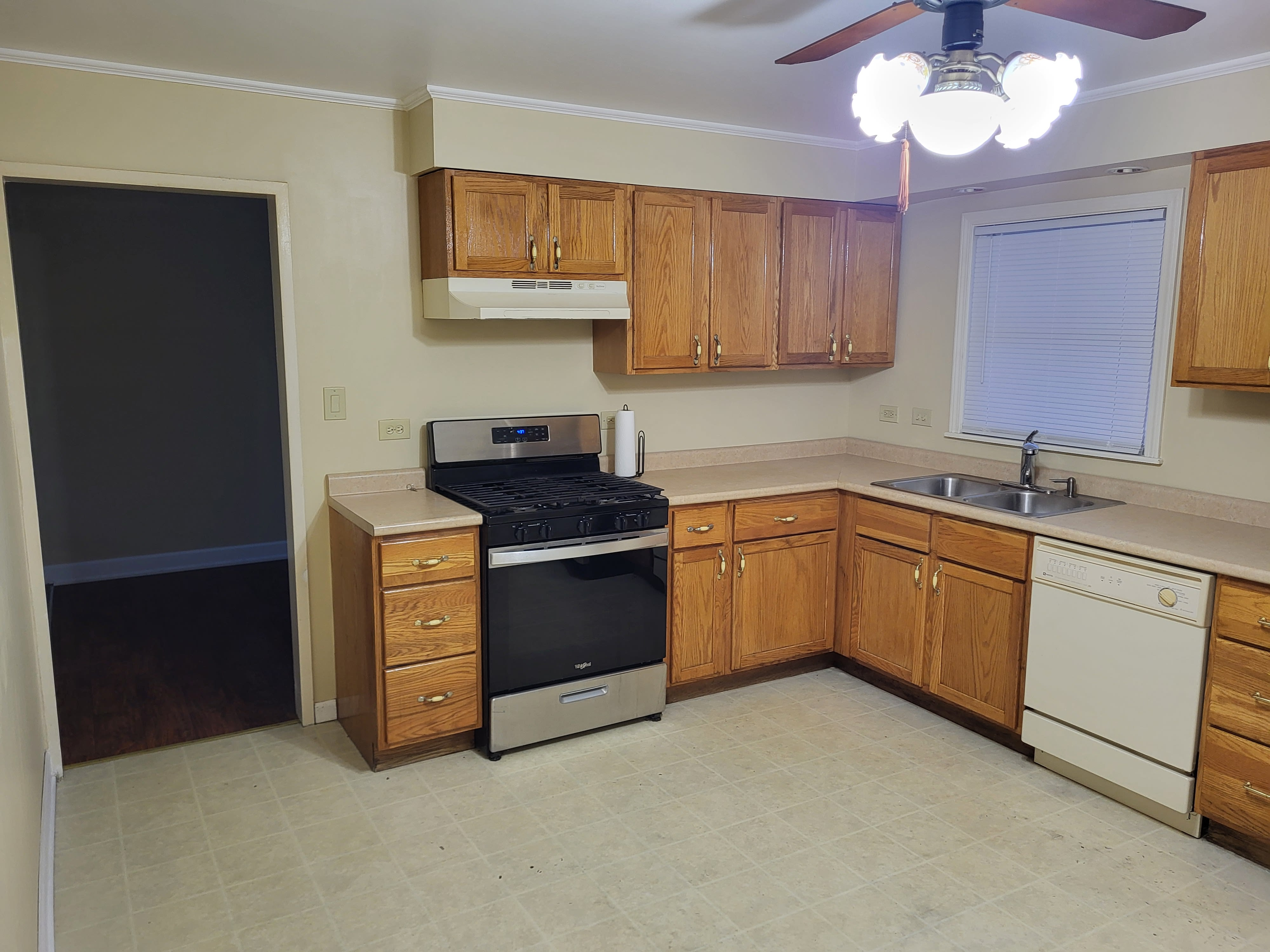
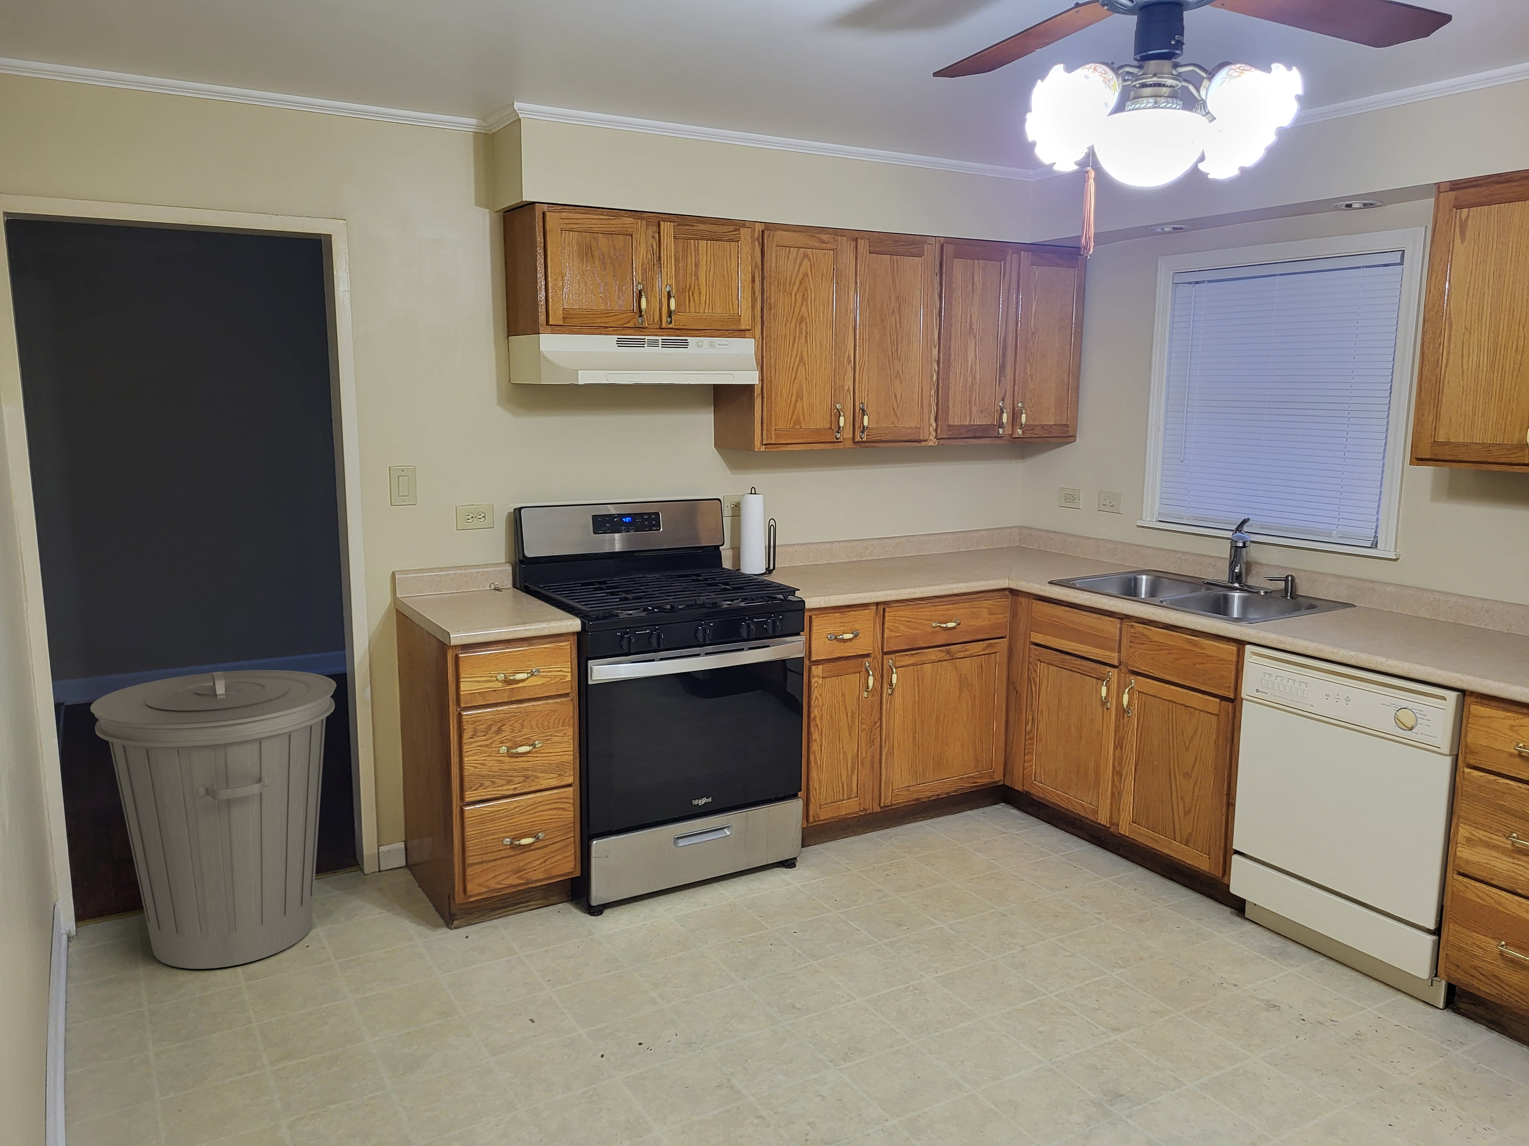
+ trash can [90,669,337,969]
